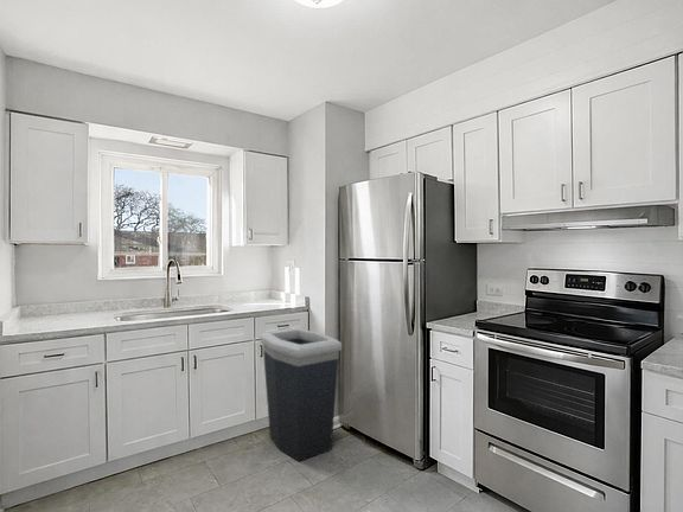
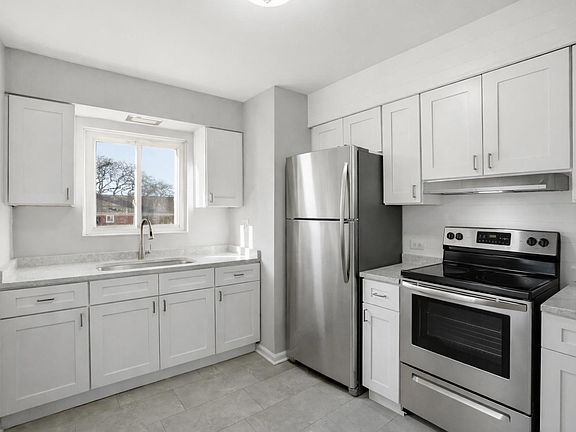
- trash bin [260,327,343,462]
